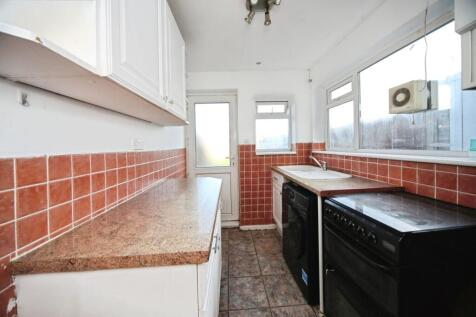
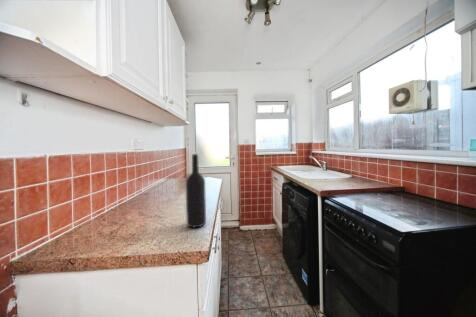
+ wine bottle [185,153,207,229]
